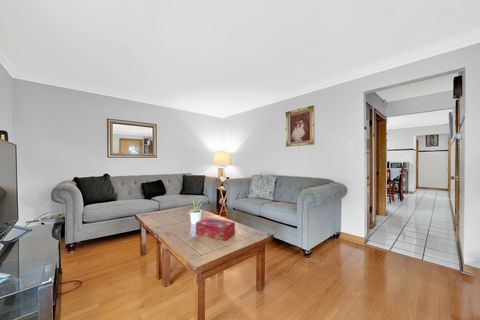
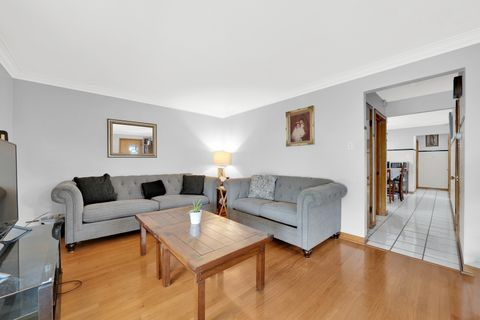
- tissue box [195,217,236,242]
